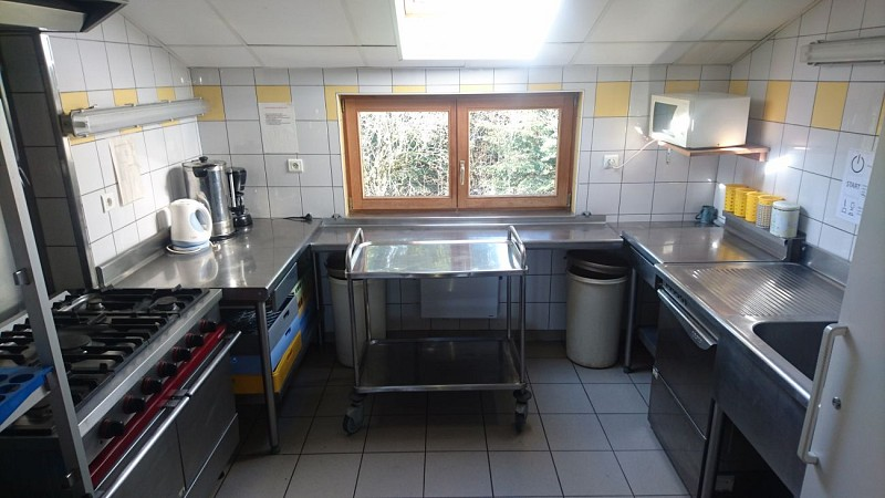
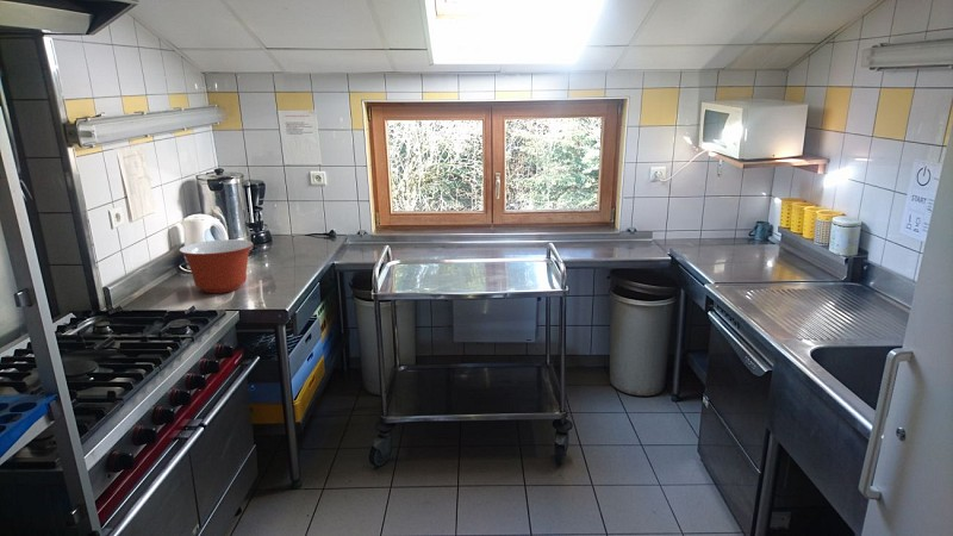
+ mixing bowl [177,238,255,294]
